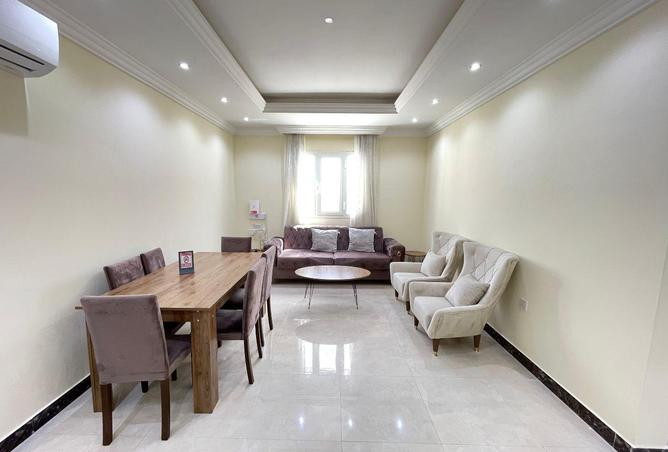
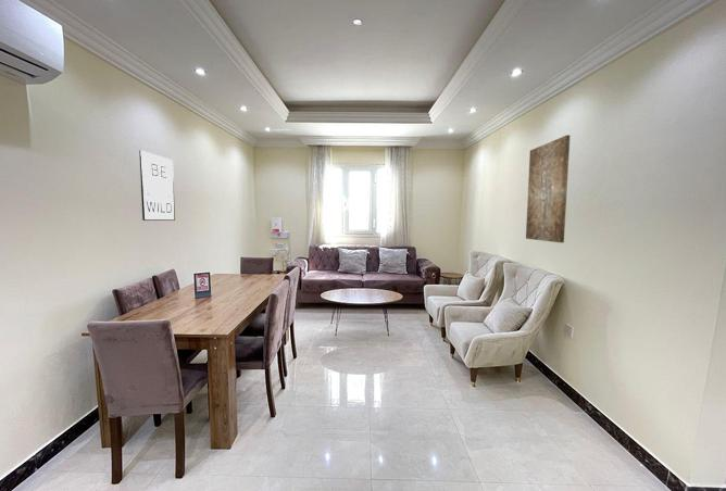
+ wall art [138,149,176,222]
+ wall art [525,134,571,243]
